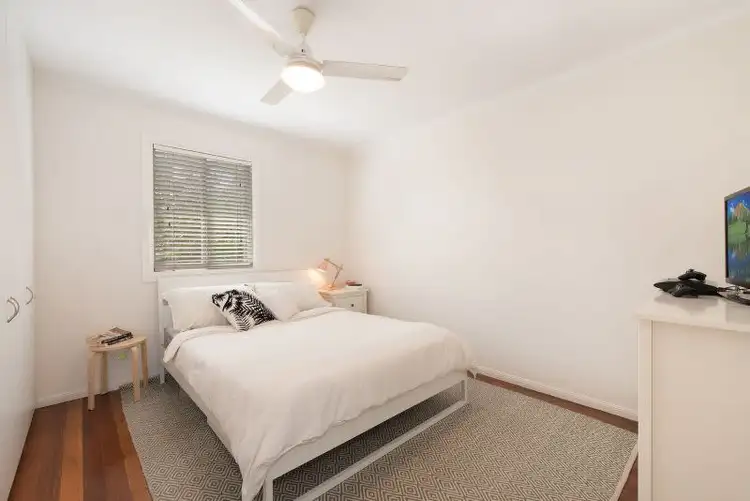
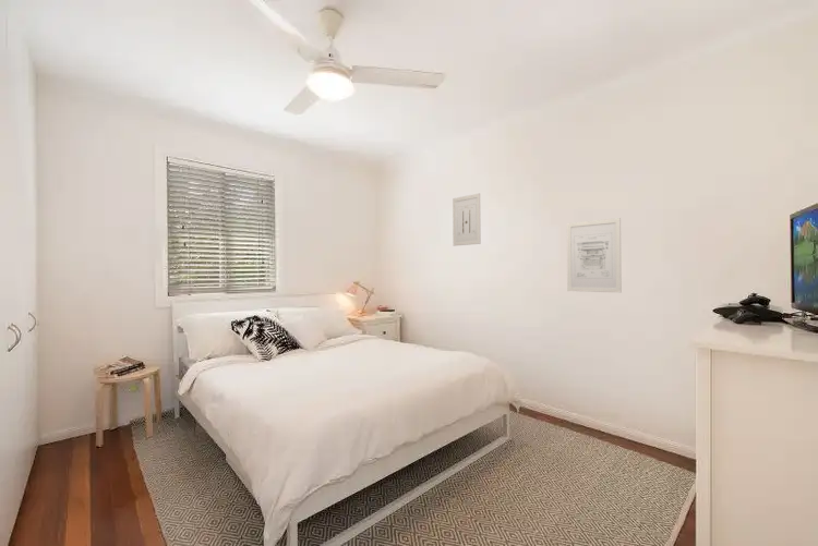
+ wall art [566,217,623,294]
+ wall art [452,193,482,247]
